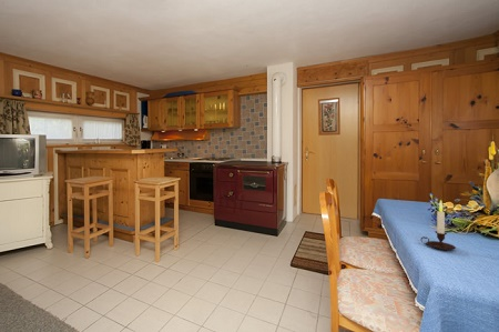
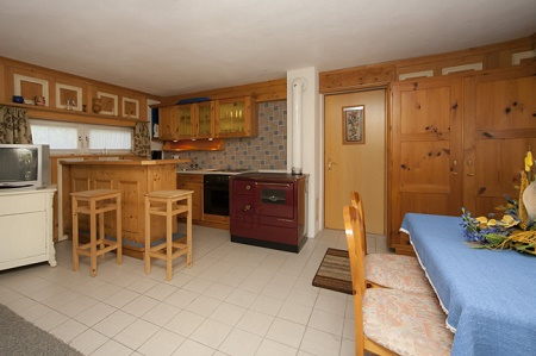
- candle [420,199,457,251]
